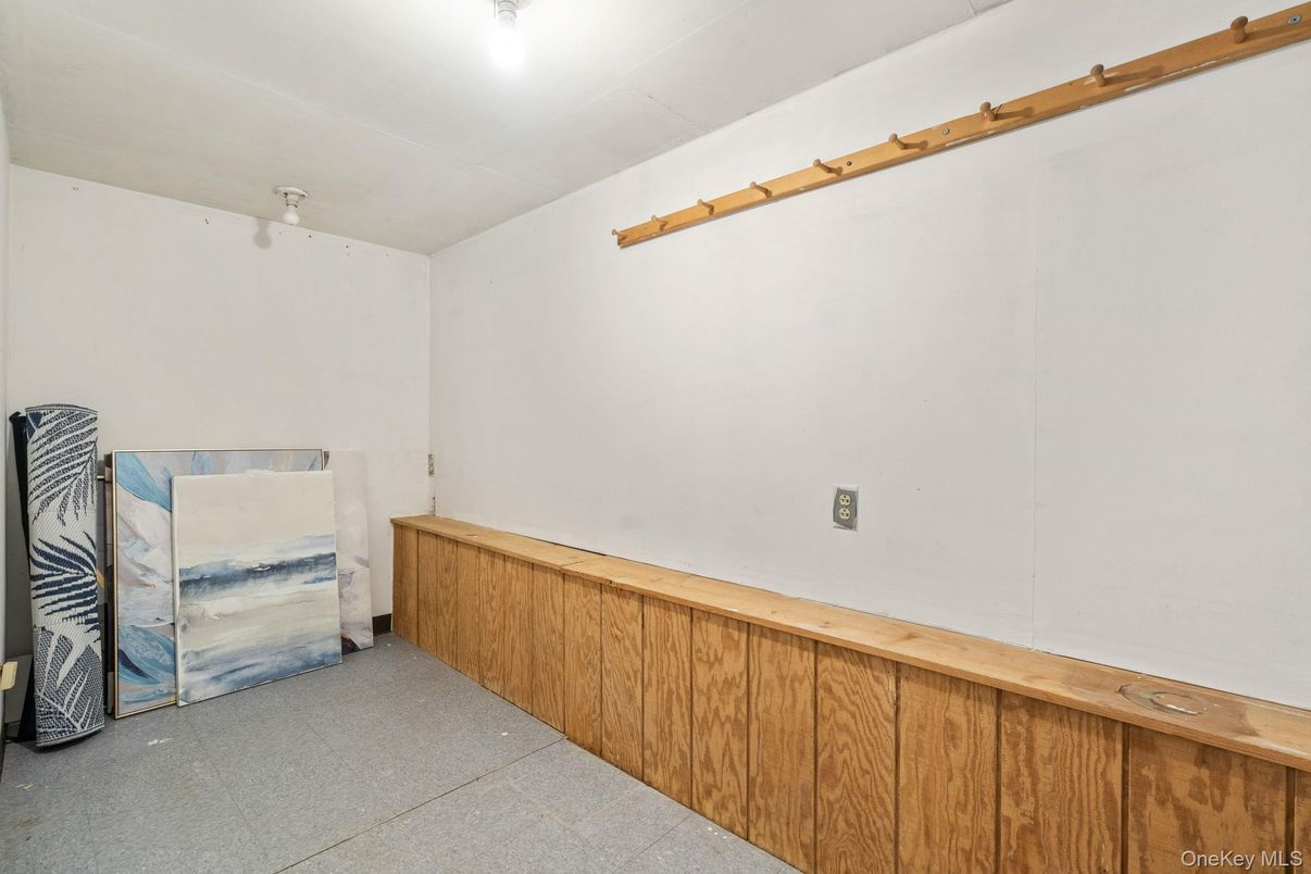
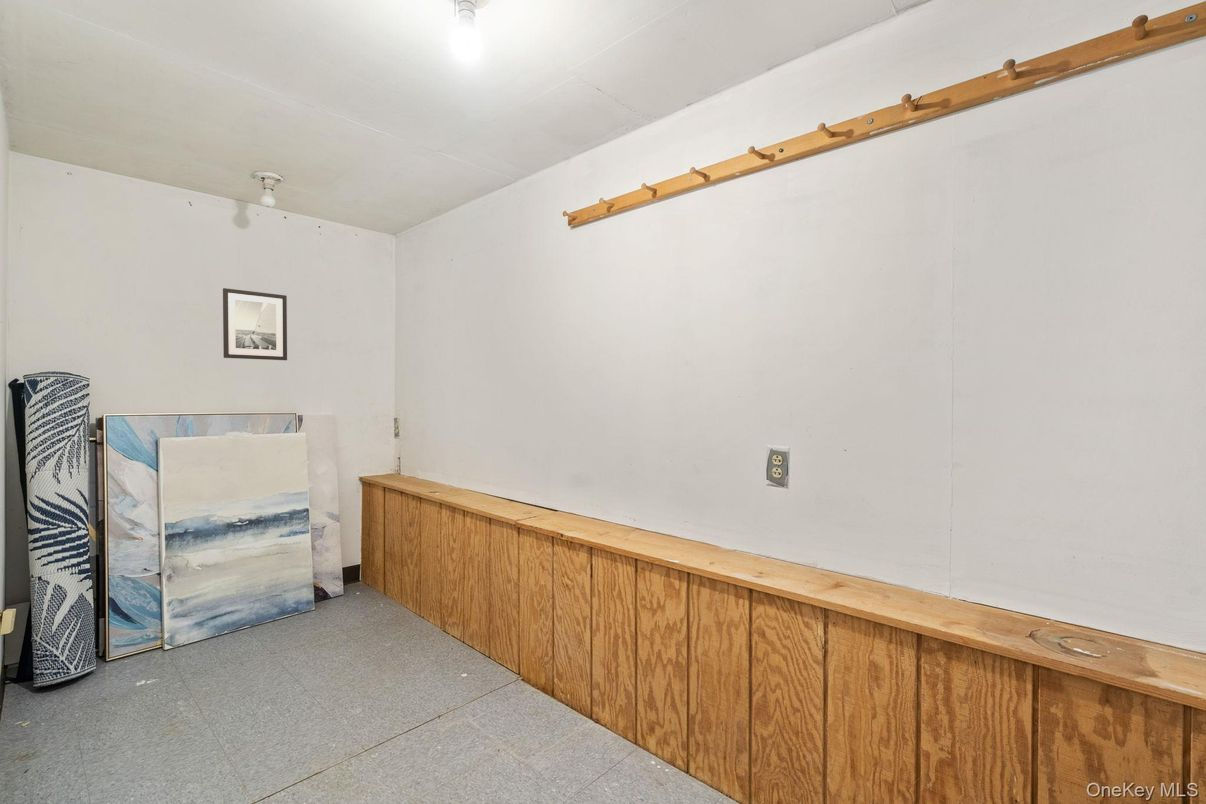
+ wall art [222,287,288,361]
